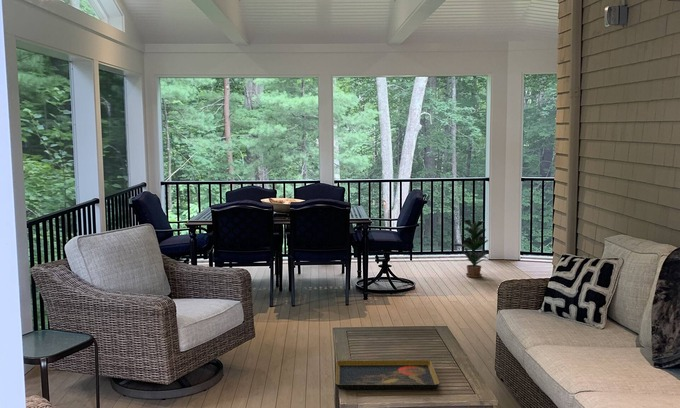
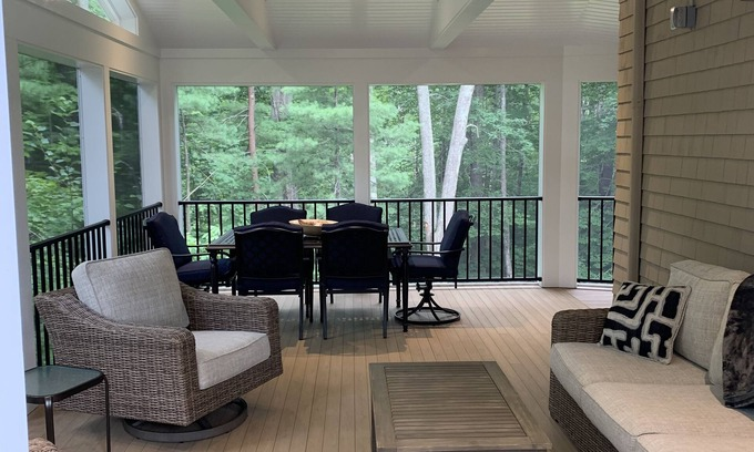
- potted plant [453,218,489,279]
- decorative tray [334,359,441,390]
